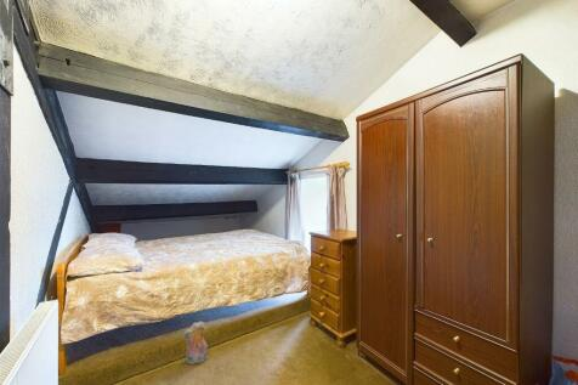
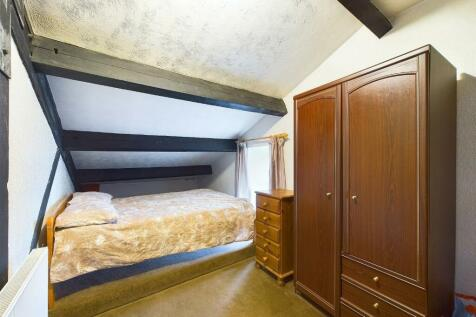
- plush toy [182,319,209,366]
